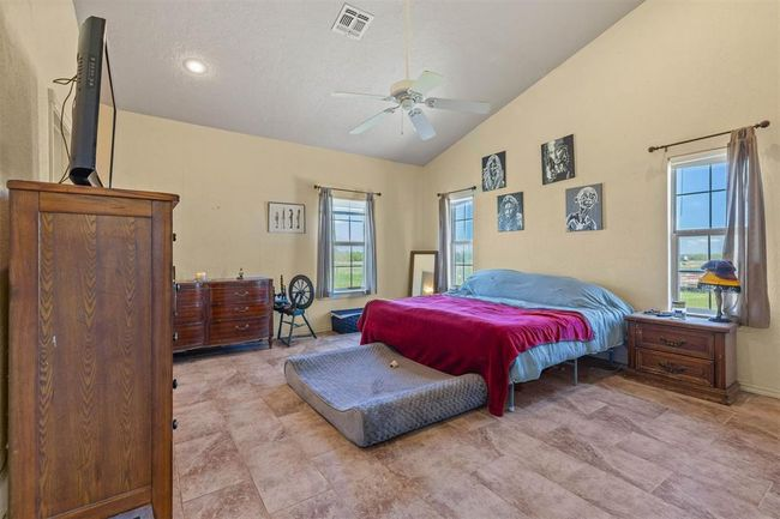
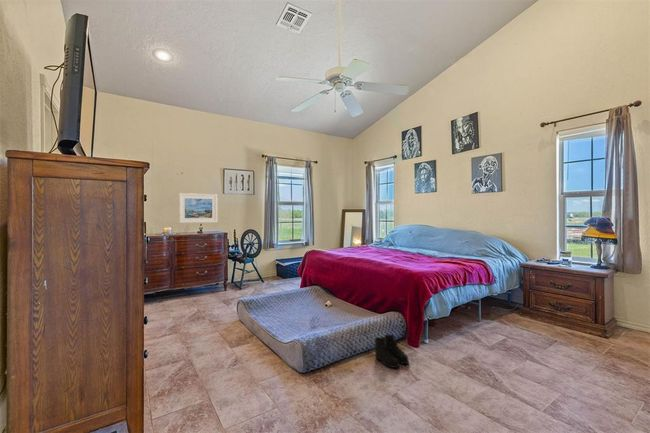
+ boots [373,333,410,369]
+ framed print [178,192,218,224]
